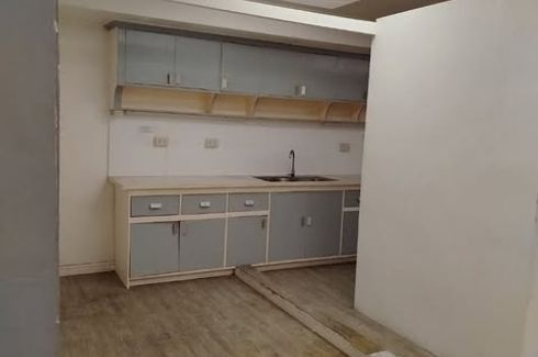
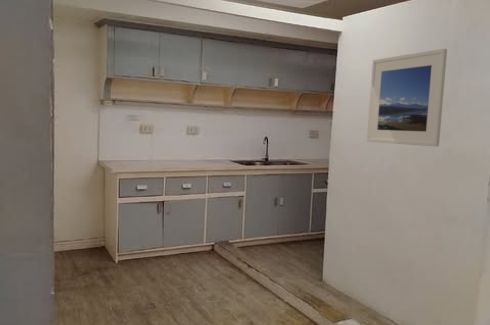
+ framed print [366,48,448,148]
